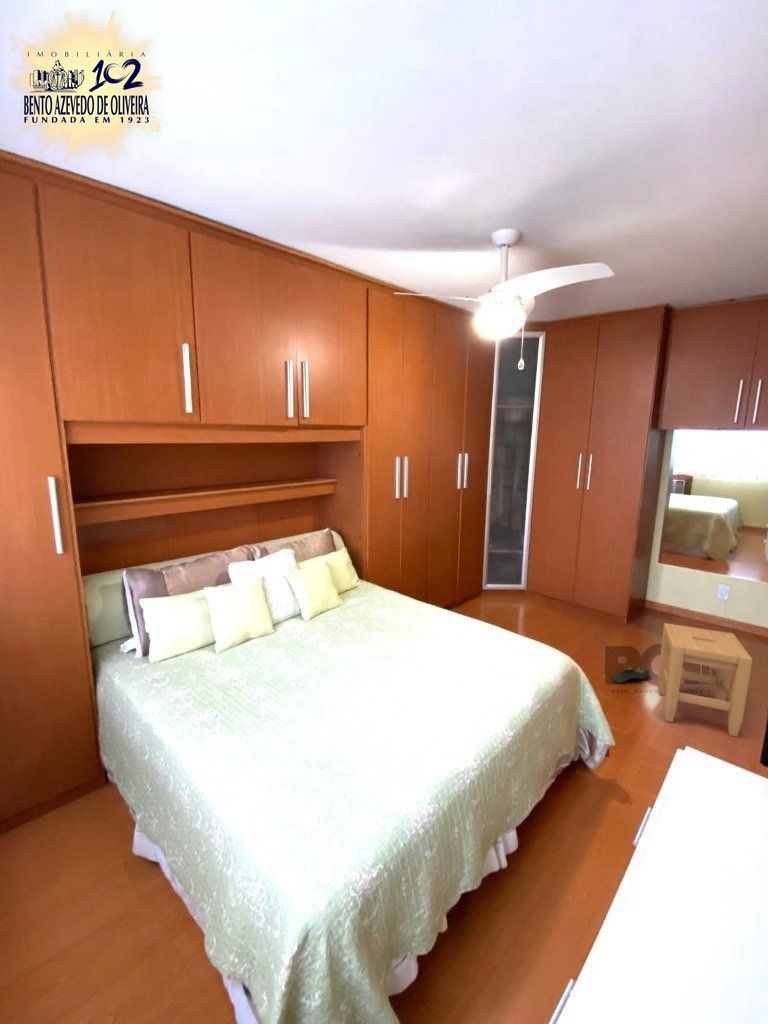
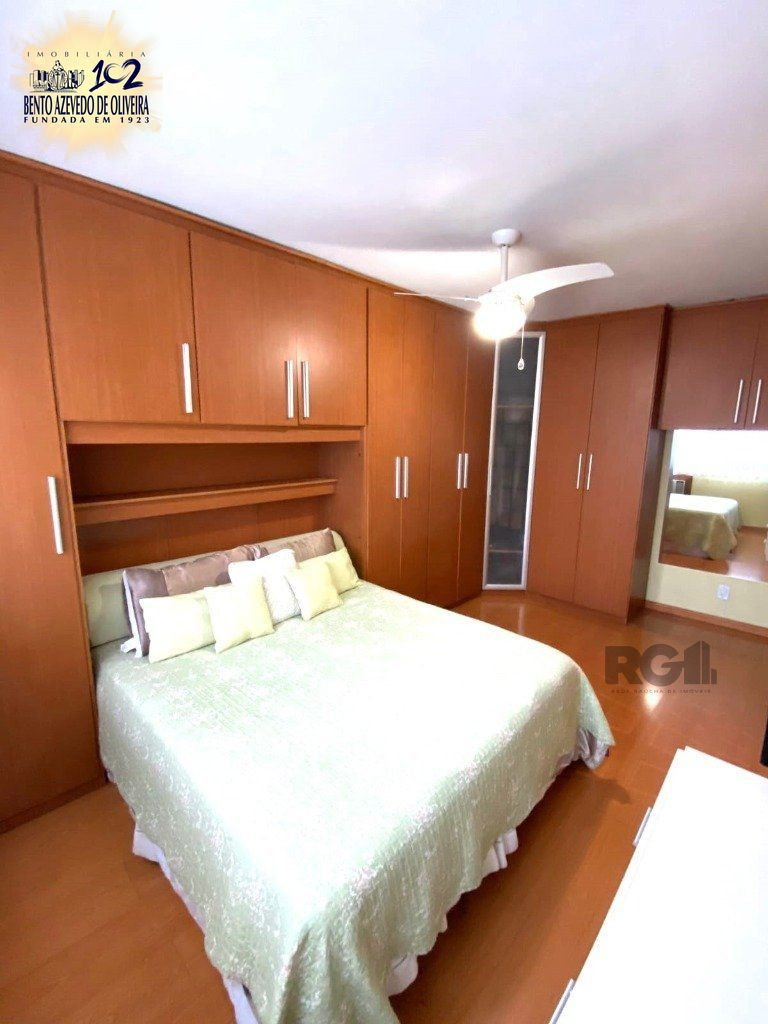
- shoe [612,663,651,684]
- stool [657,622,753,738]
